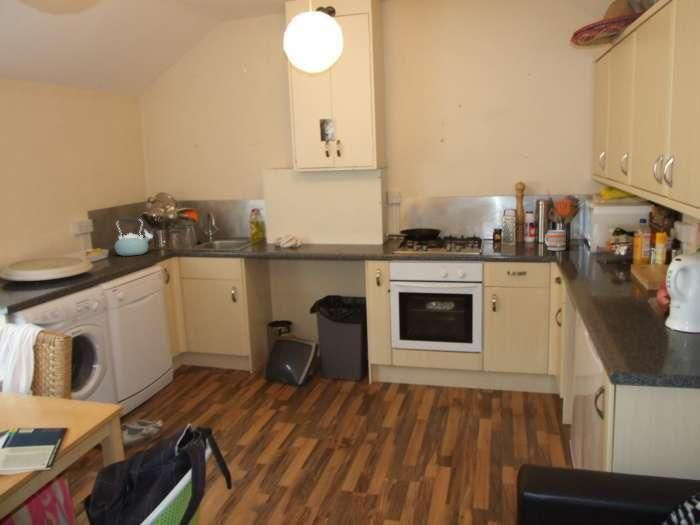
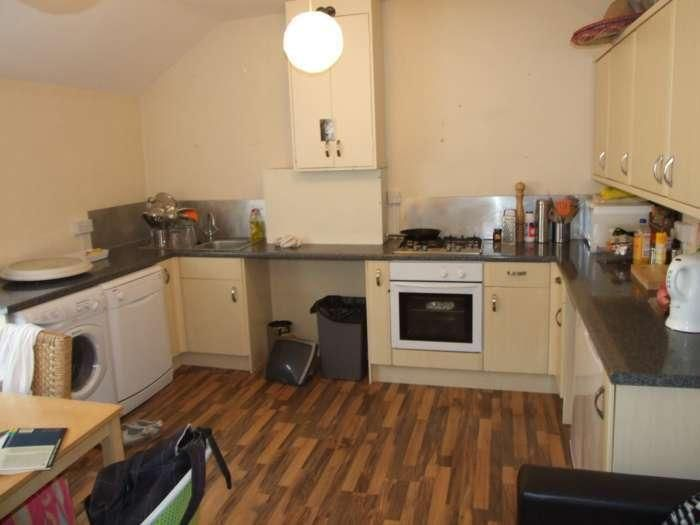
- kettle [114,217,154,257]
- mug [544,229,566,251]
